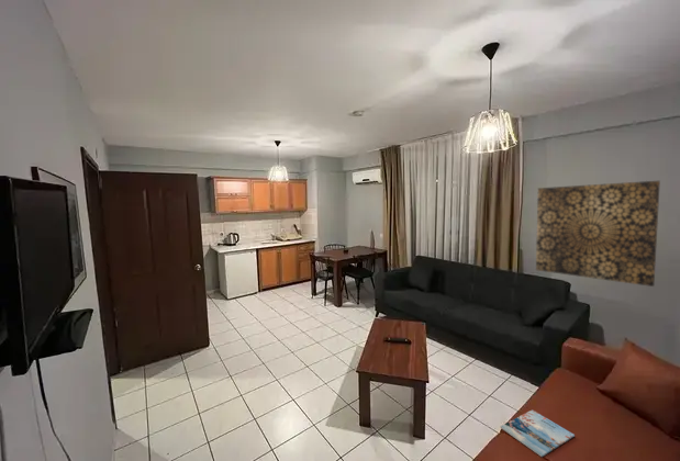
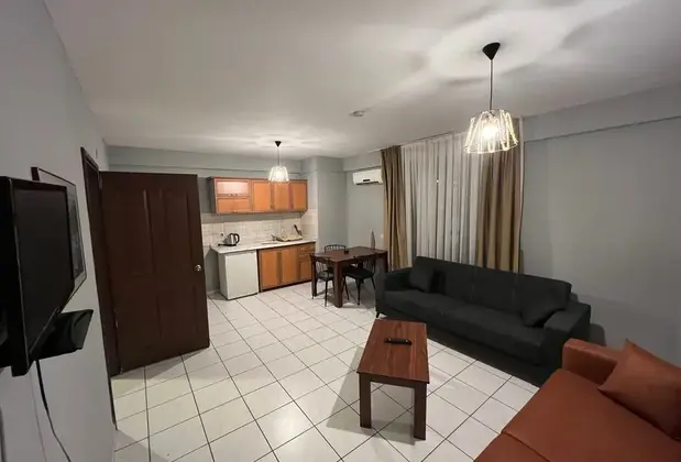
- magazine [500,409,576,458]
- wall art [535,180,661,288]
